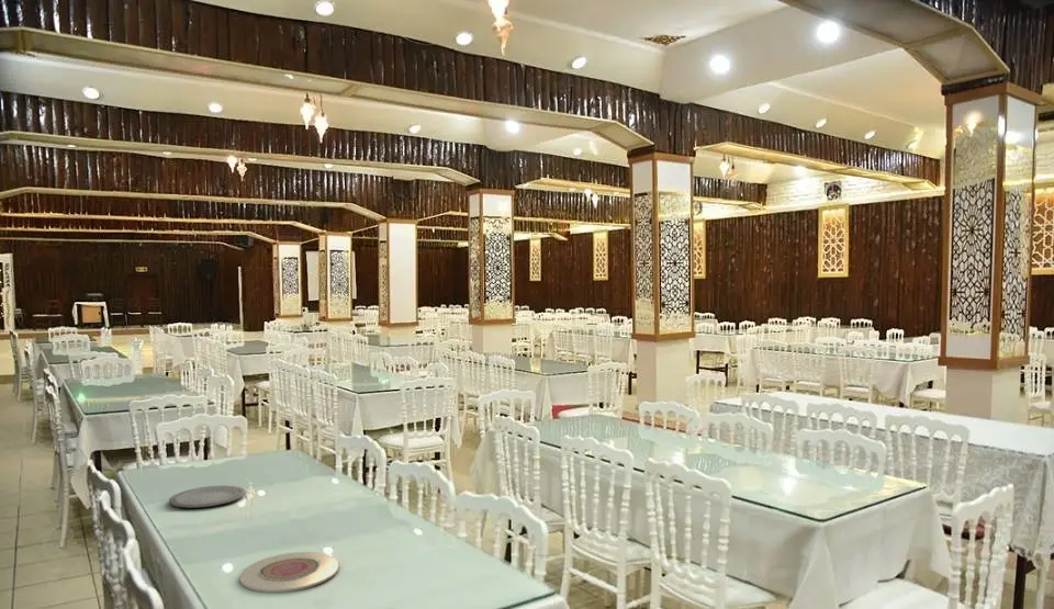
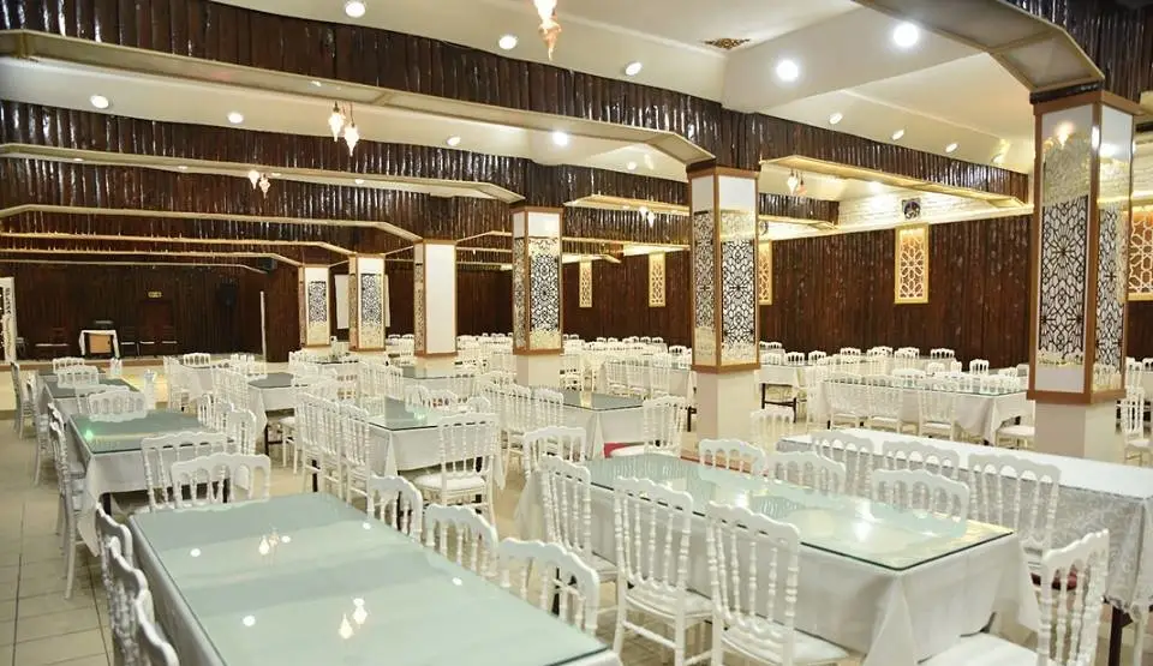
- plate [238,551,340,594]
- plate [168,484,246,509]
